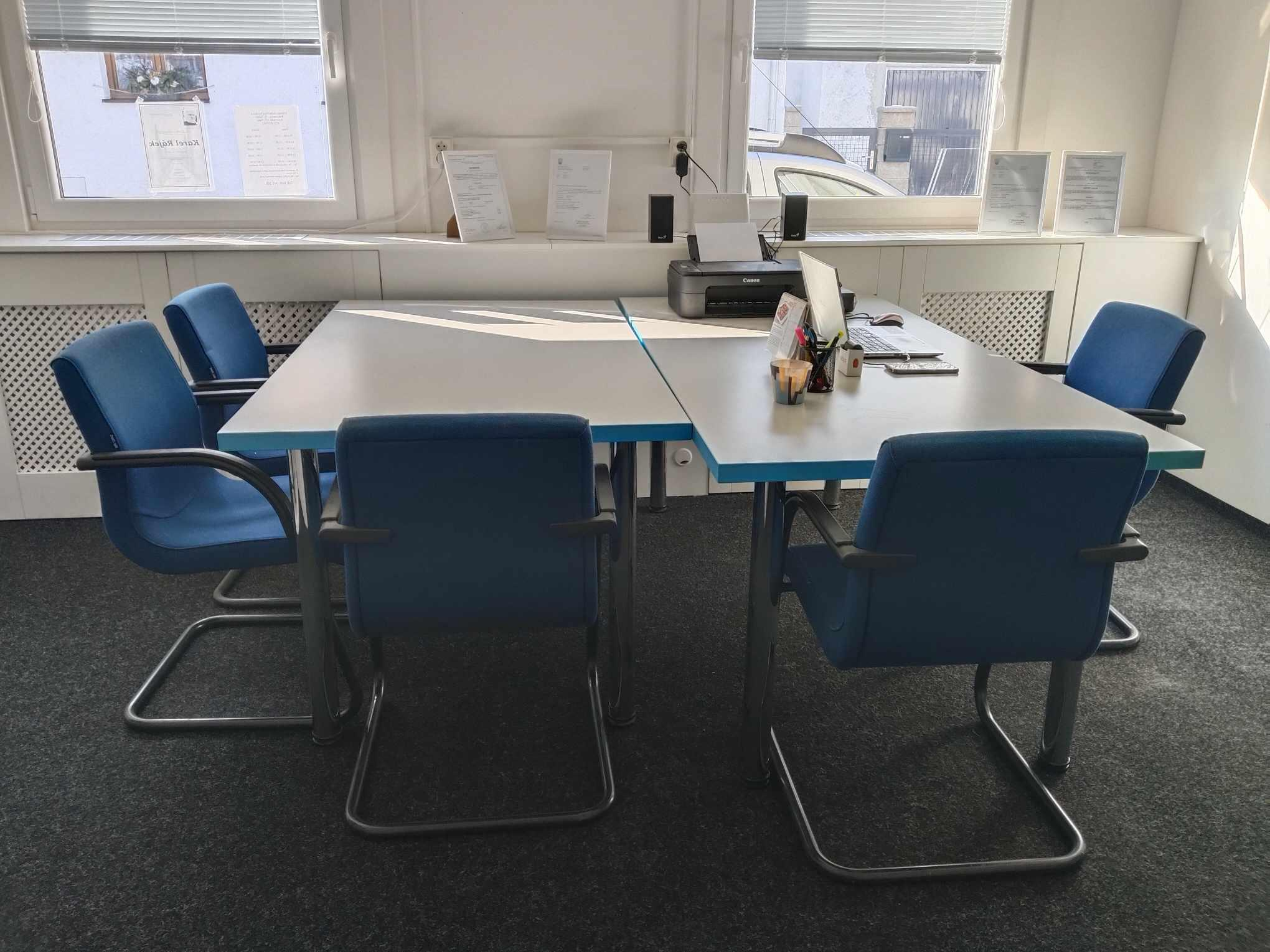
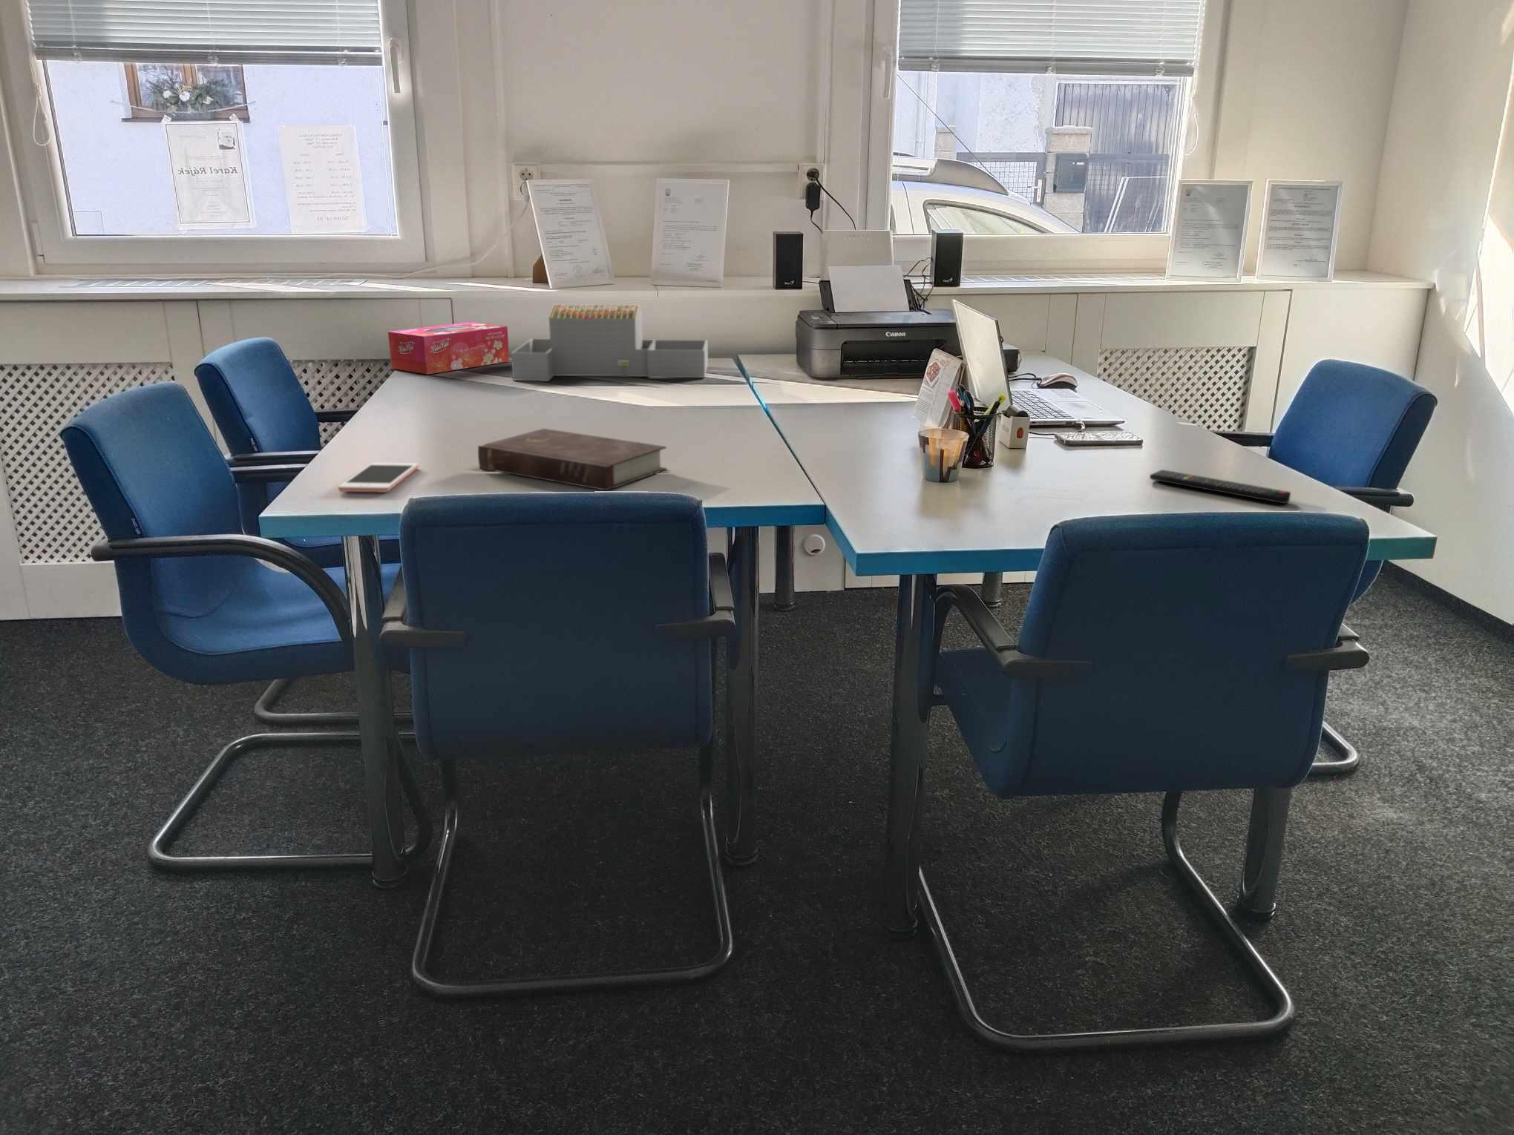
+ cell phone [337,463,420,492]
+ book [477,428,668,491]
+ remote control [1149,469,1291,504]
+ architectural model [510,303,709,382]
+ tissue box [387,321,510,374]
